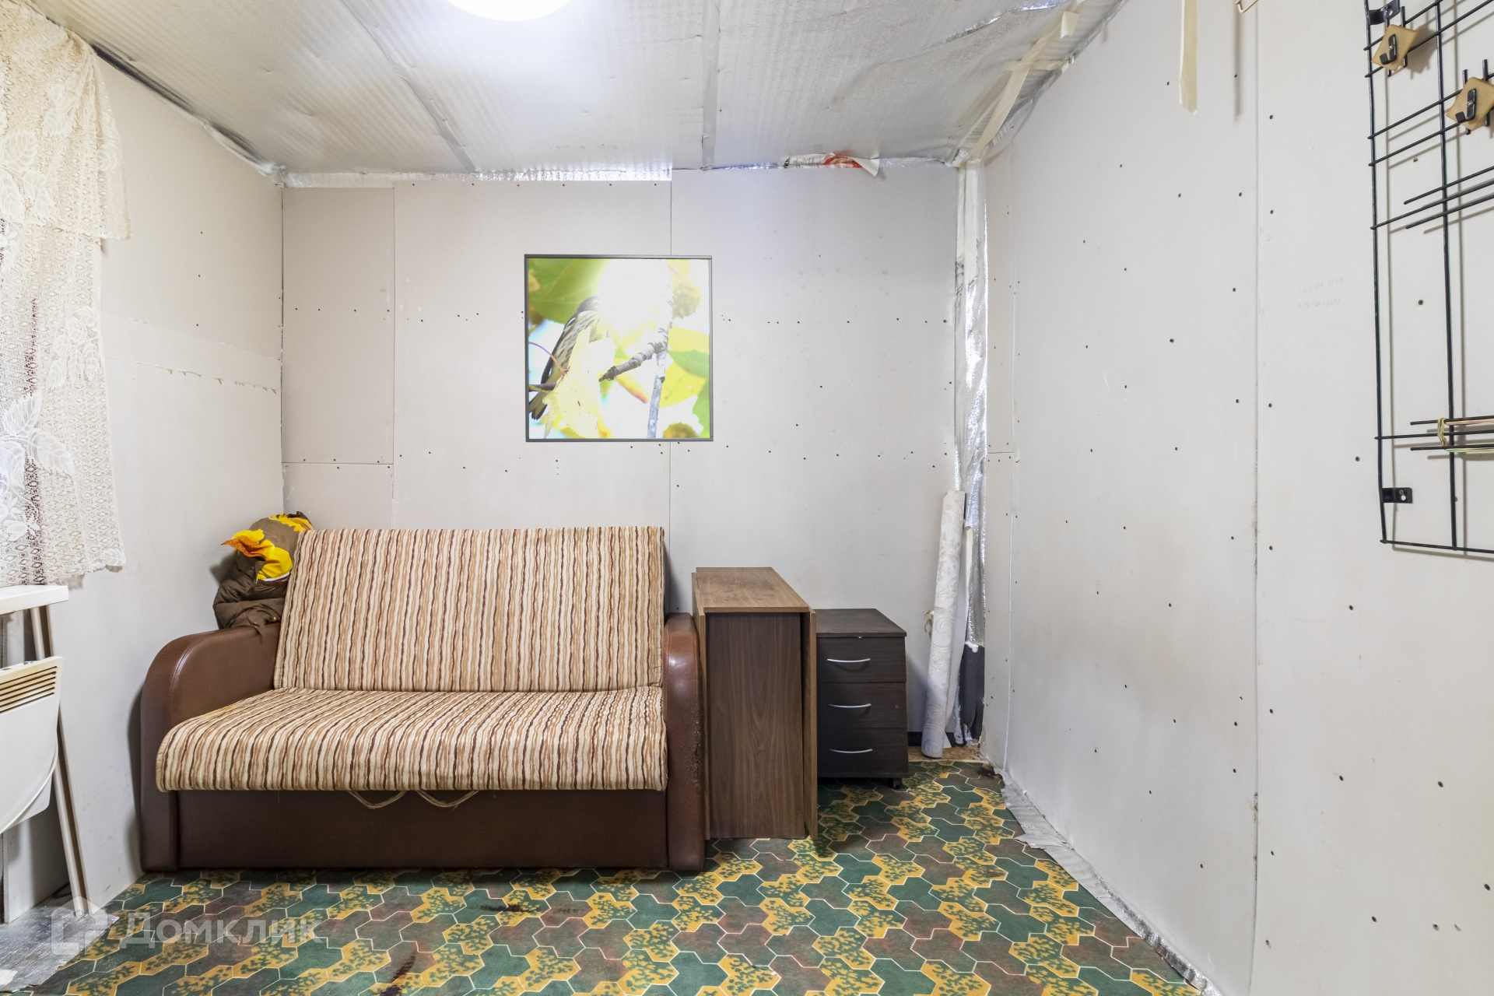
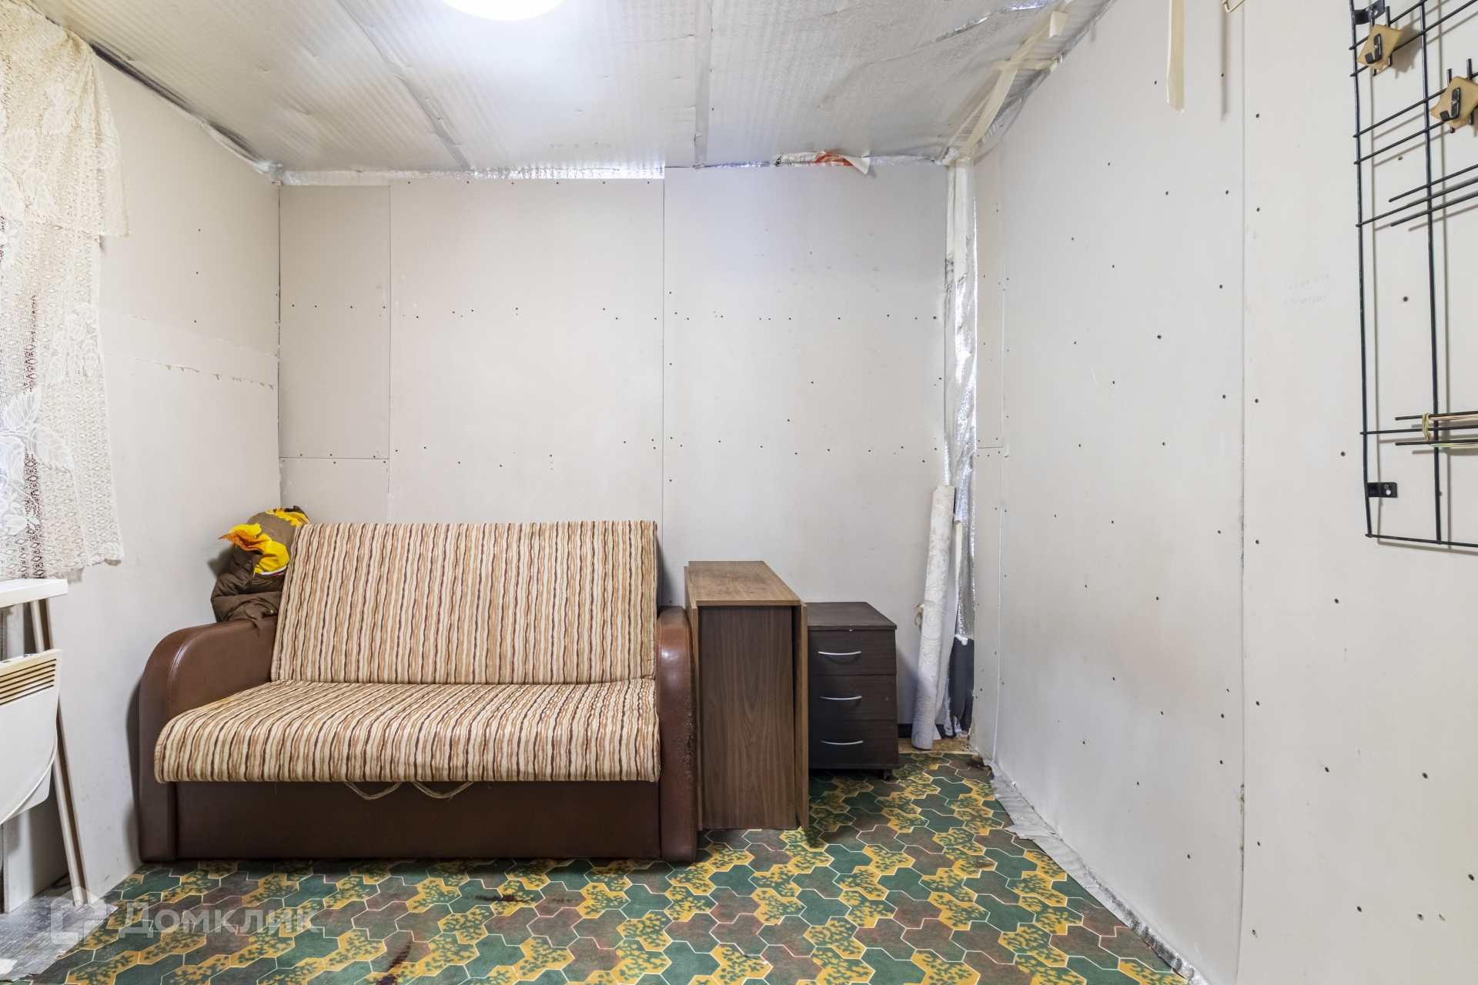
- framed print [524,253,715,442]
